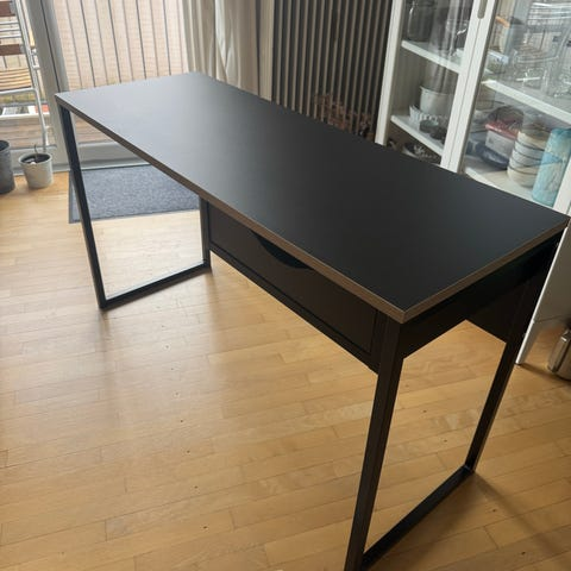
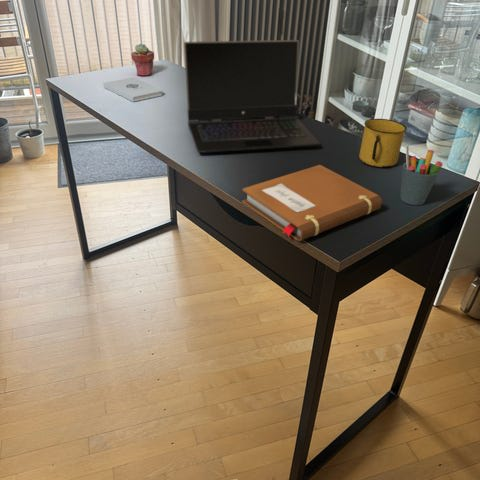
+ mug [358,118,407,168]
+ notepad [102,77,163,103]
+ laptop computer [183,39,321,154]
+ potted succulent [130,42,155,77]
+ notebook [241,164,383,242]
+ pen holder [400,144,443,206]
